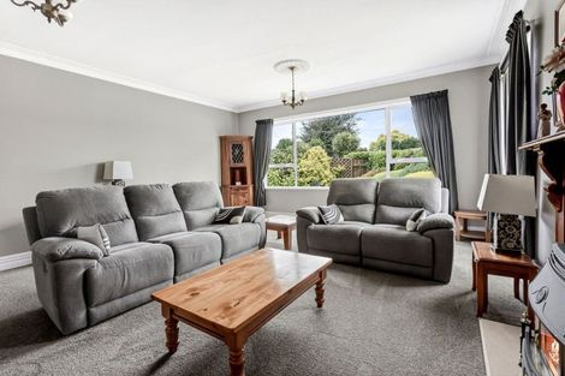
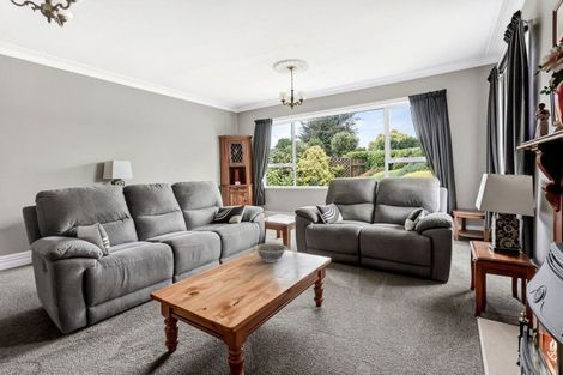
+ decorative bowl [253,242,289,264]
